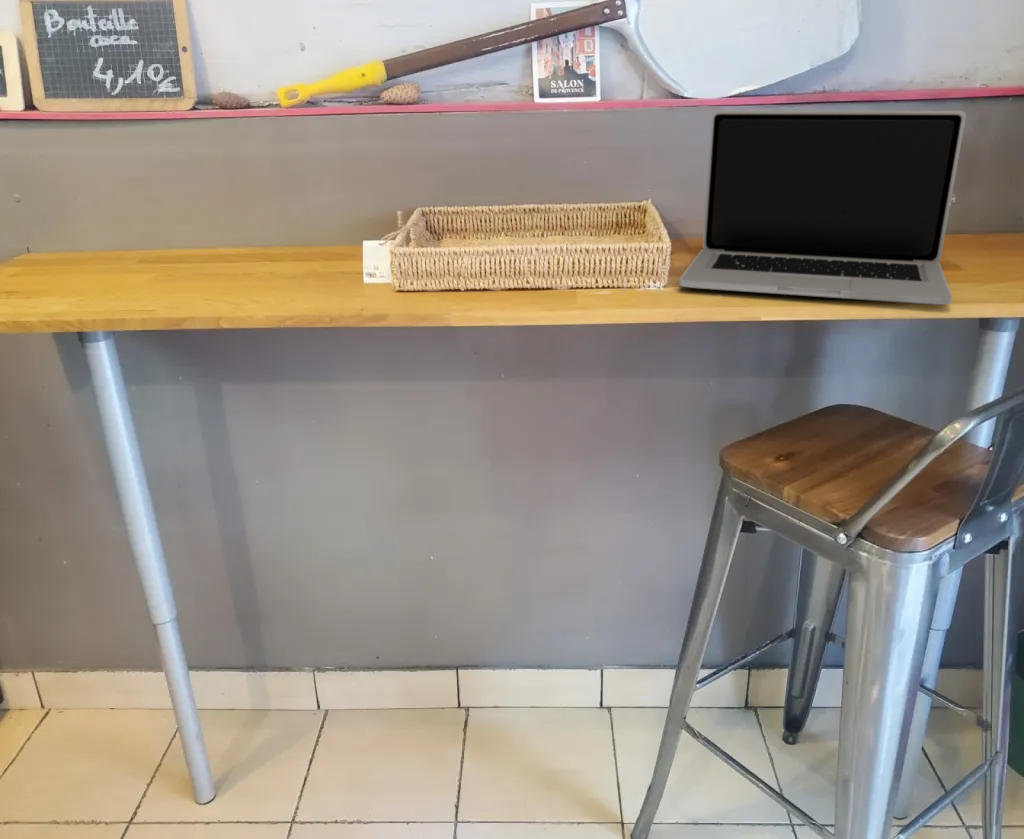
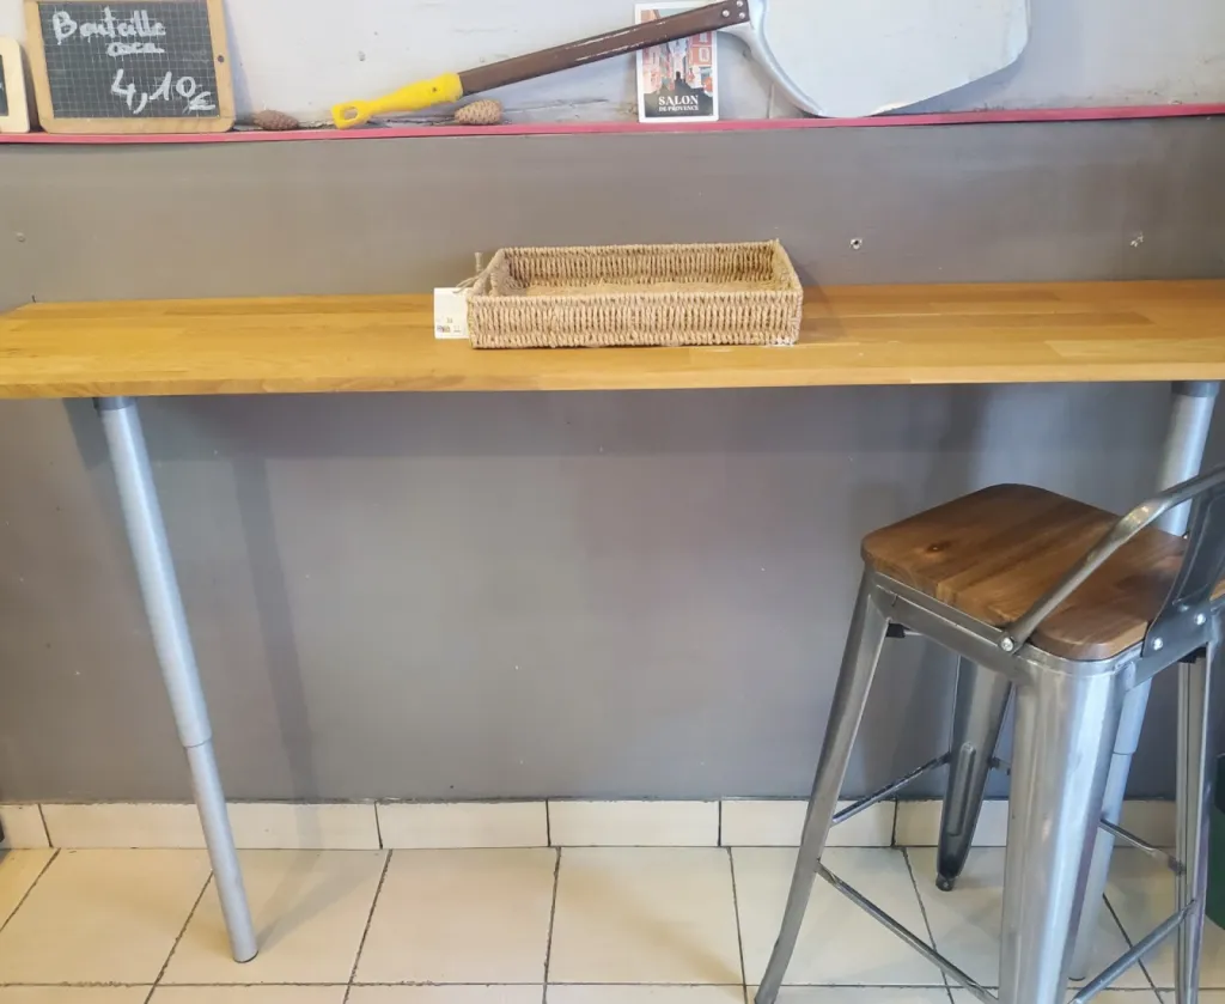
- laptop [678,110,967,306]
